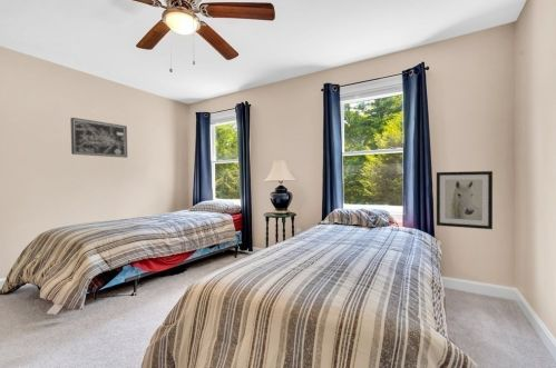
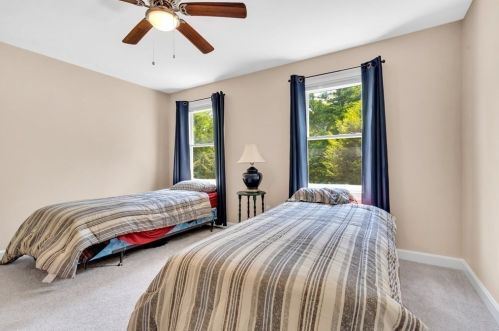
- wall art [69,117,128,159]
- wall art [436,170,494,230]
